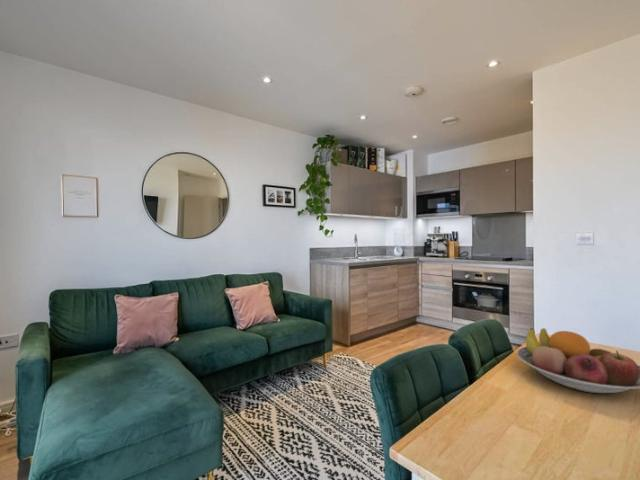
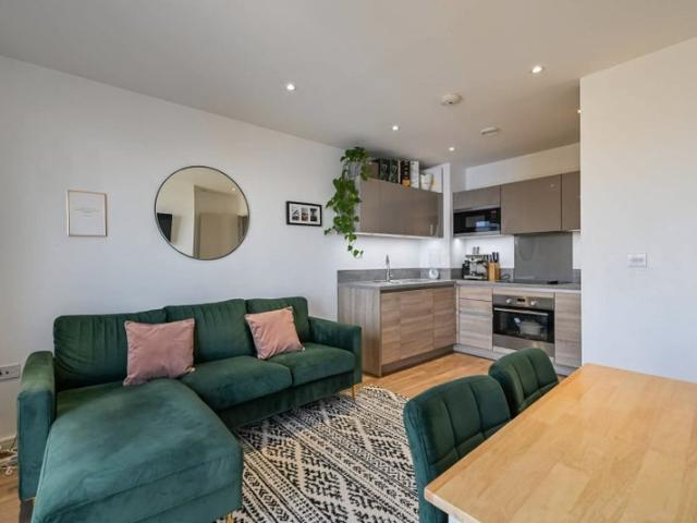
- fruit bowl [516,327,640,394]
